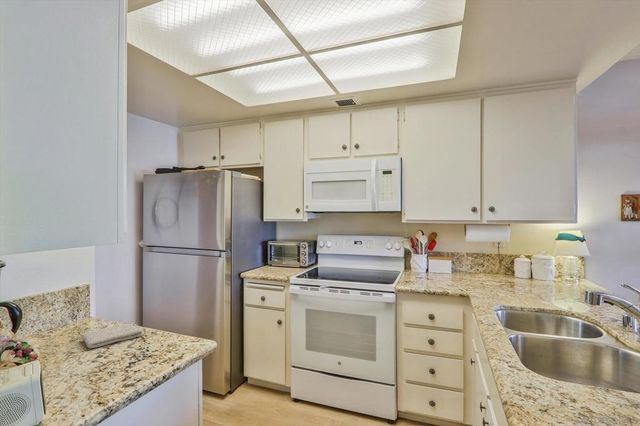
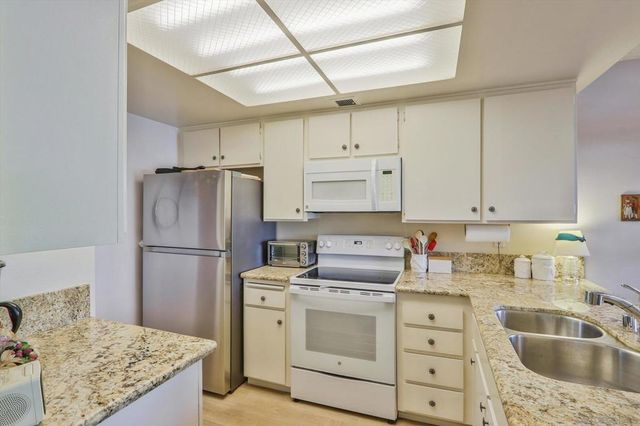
- washcloth [81,322,144,349]
